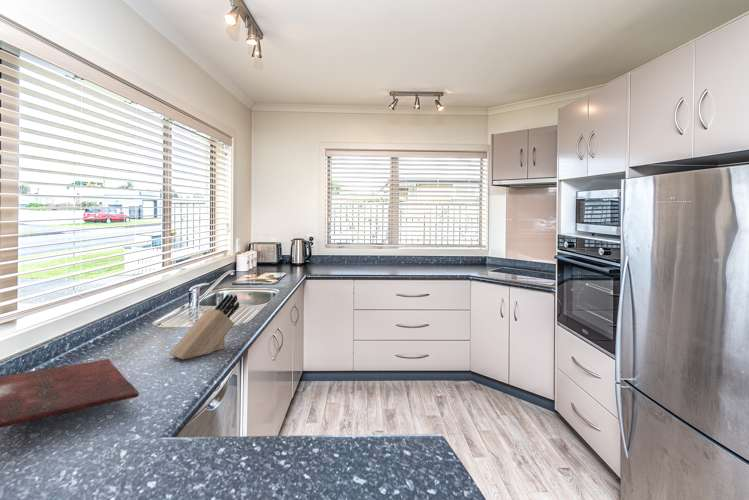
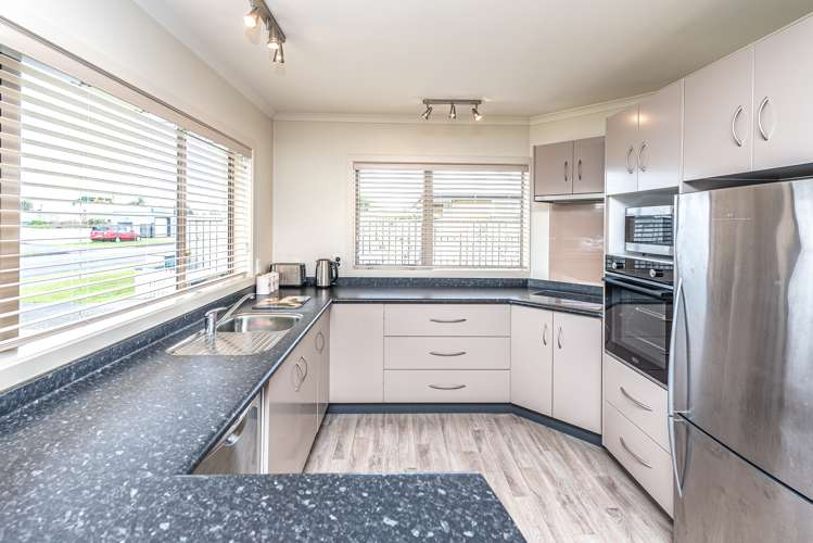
- cutting board [0,358,140,429]
- knife block [168,293,240,360]
